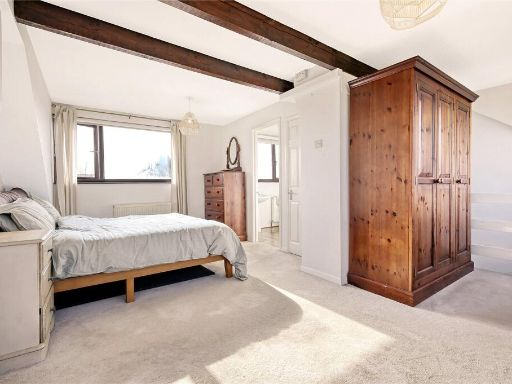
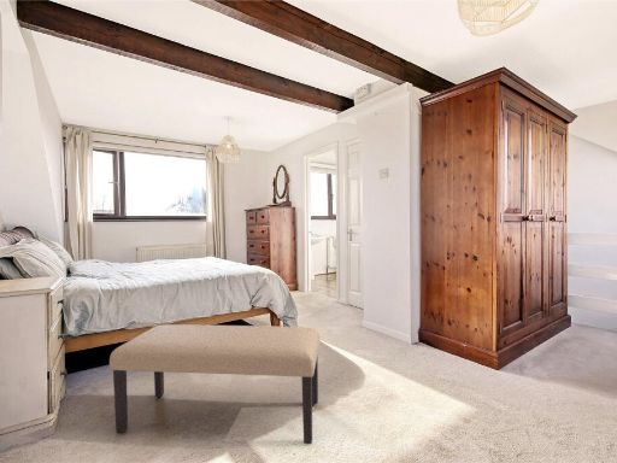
+ bench [108,323,321,445]
